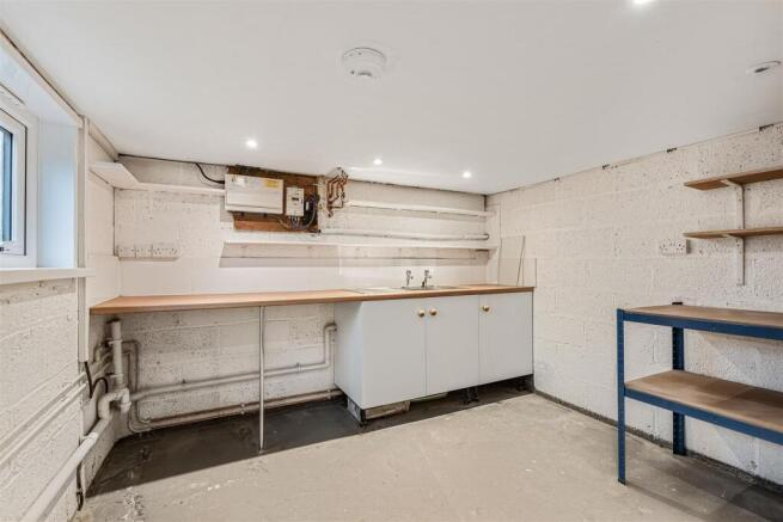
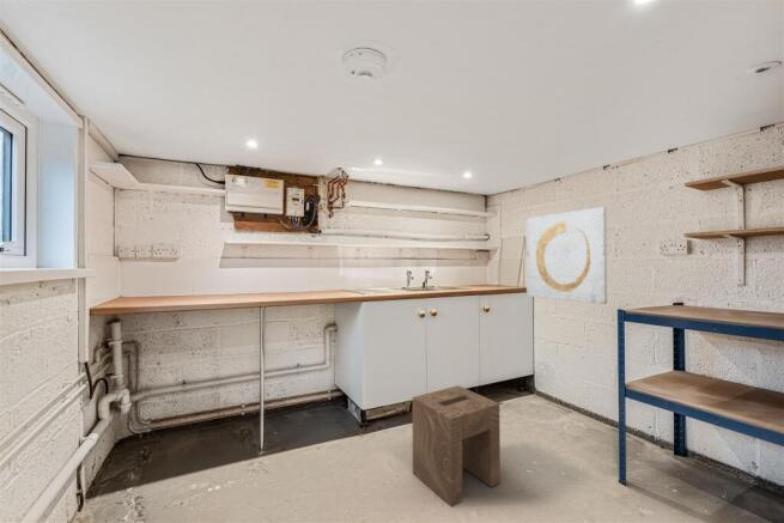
+ stool [412,384,502,507]
+ wall art [525,206,608,305]
